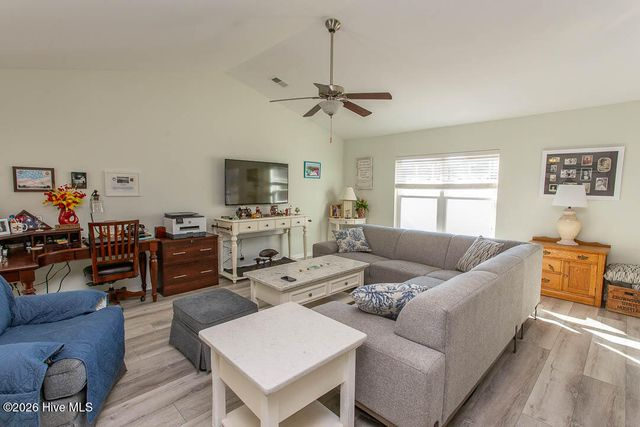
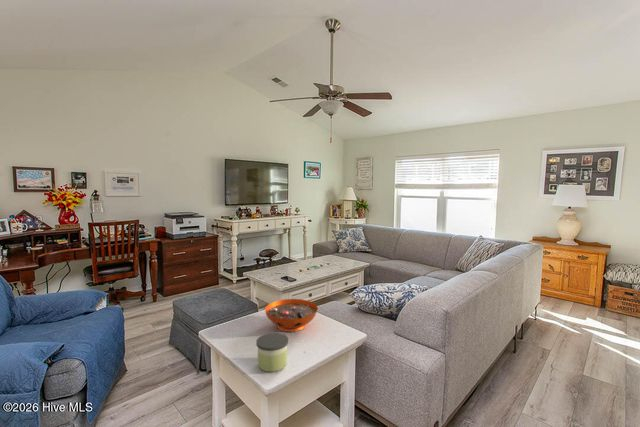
+ decorative bowl [264,298,319,333]
+ candle [255,332,289,373]
